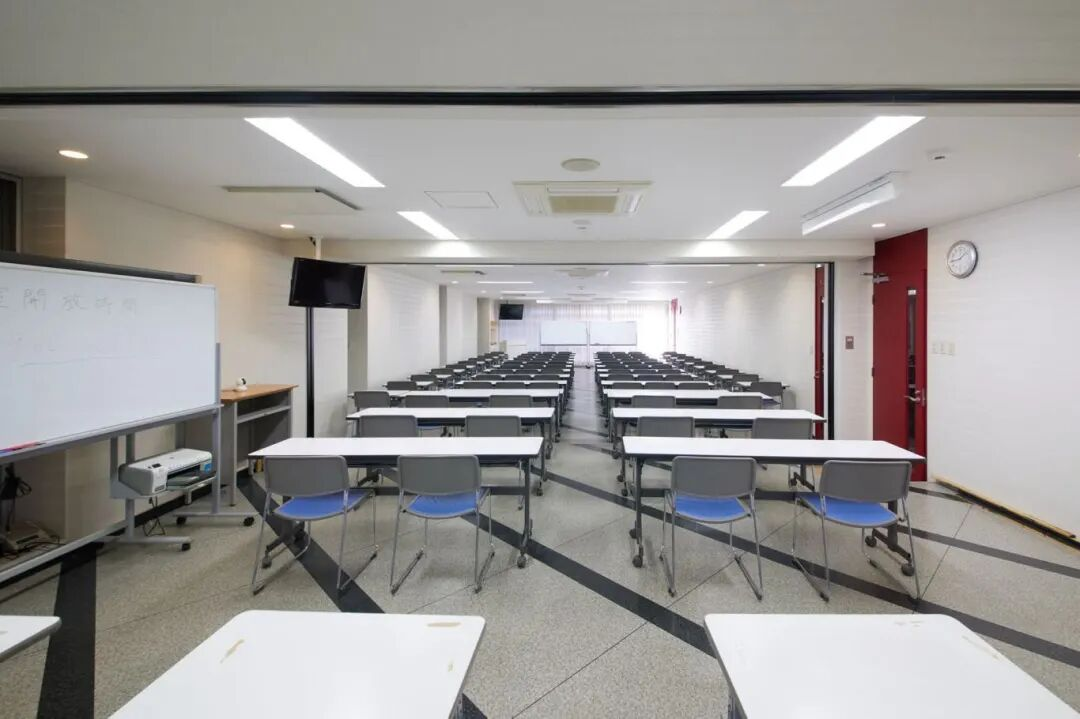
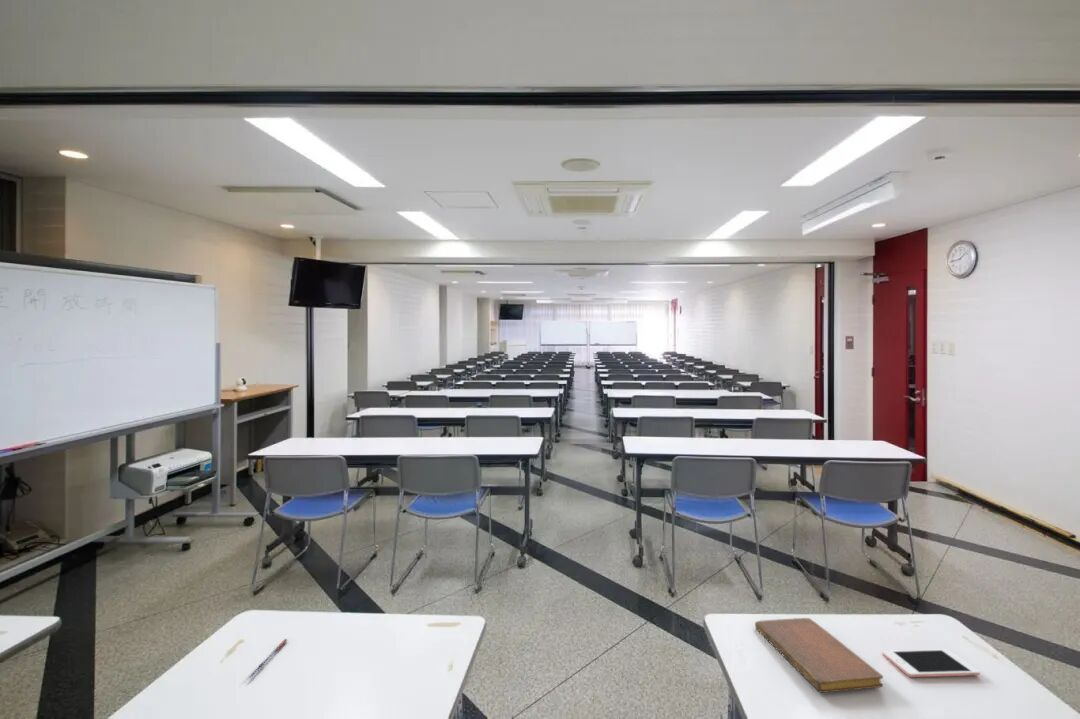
+ cell phone [881,649,981,678]
+ pen [248,638,288,679]
+ notebook [754,617,884,694]
